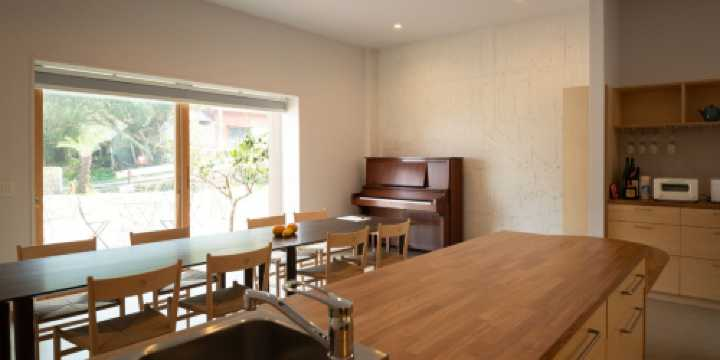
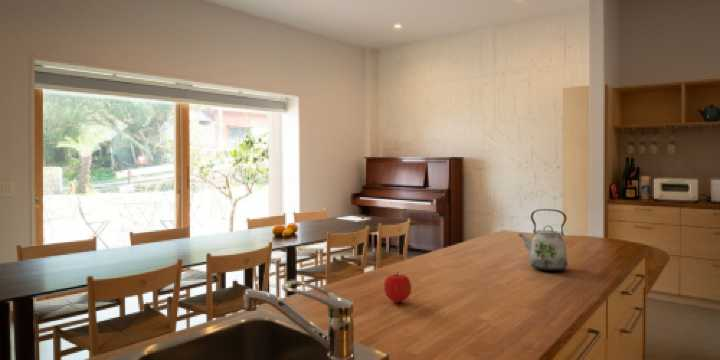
+ kettle [517,208,569,272]
+ fruit [383,271,413,304]
